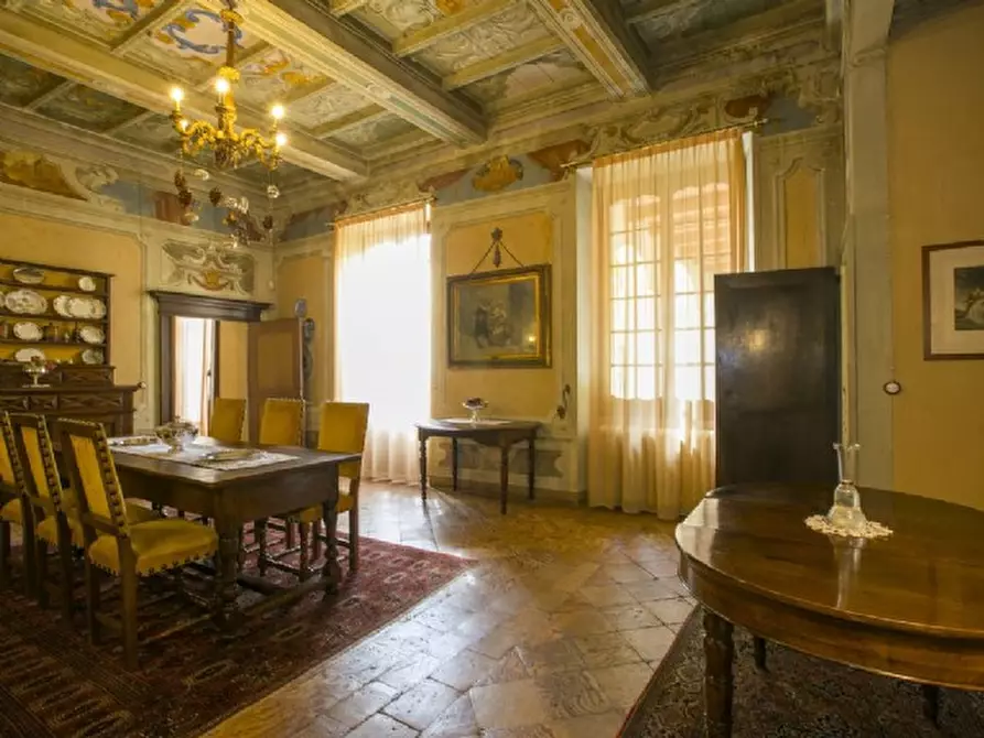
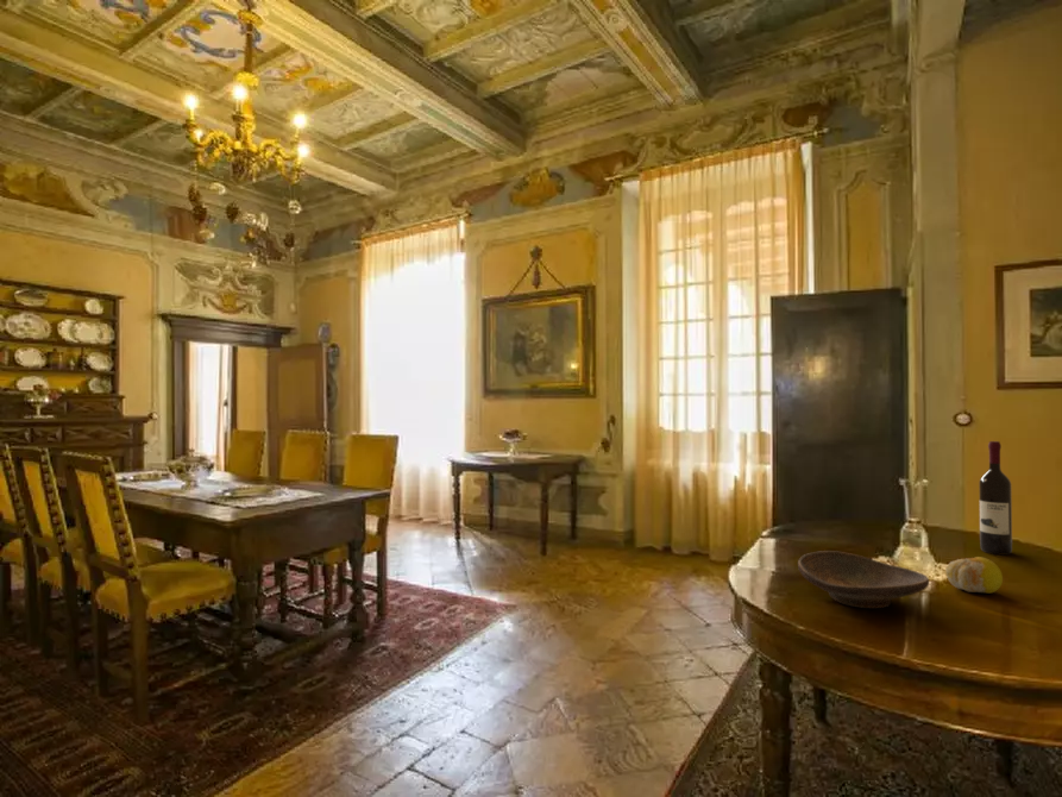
+ decorative bowl [797,550,930,609]
+ wine bottle [978,440,1013,556]
+ fruit [944,556,1004,595]
